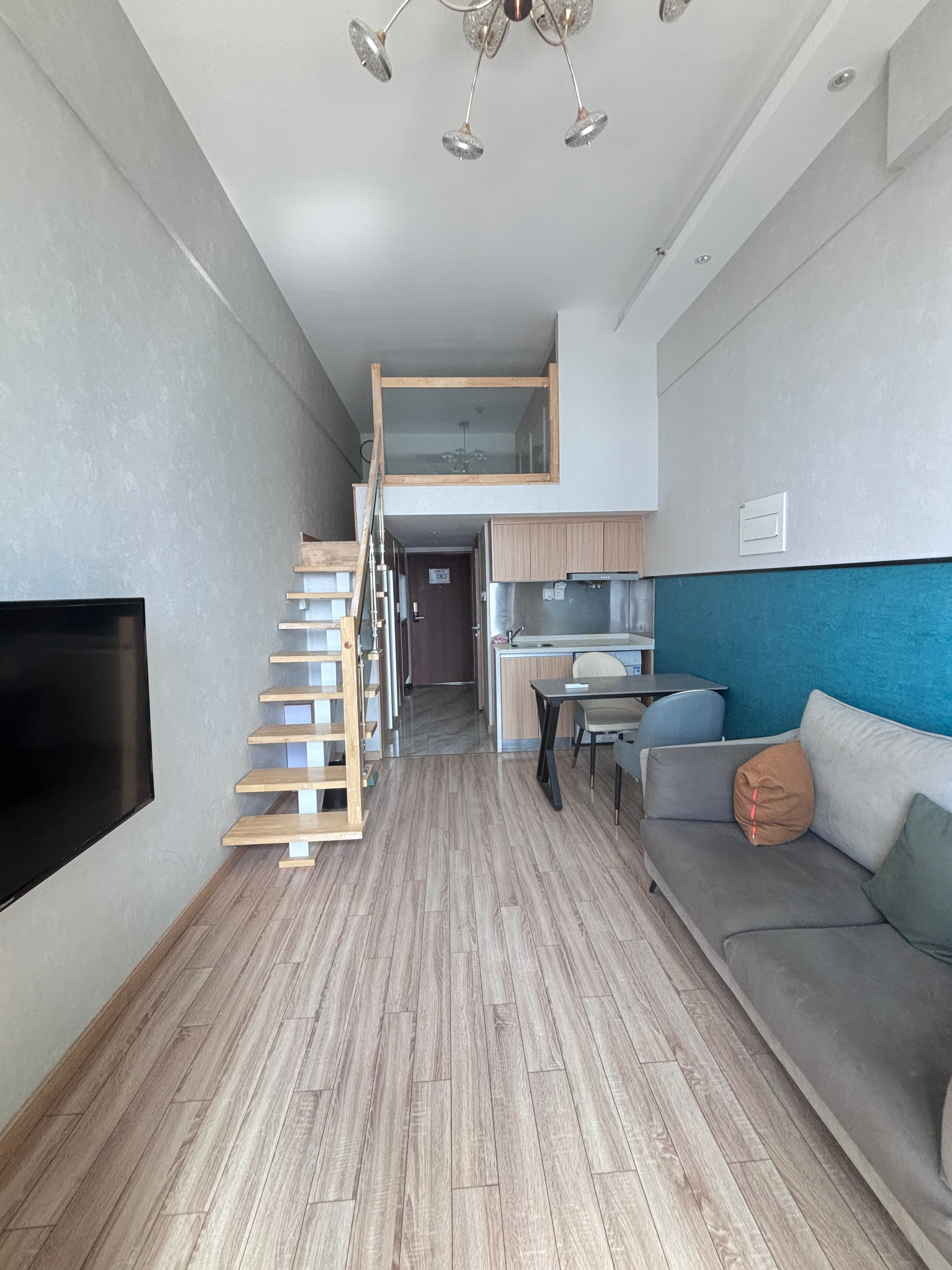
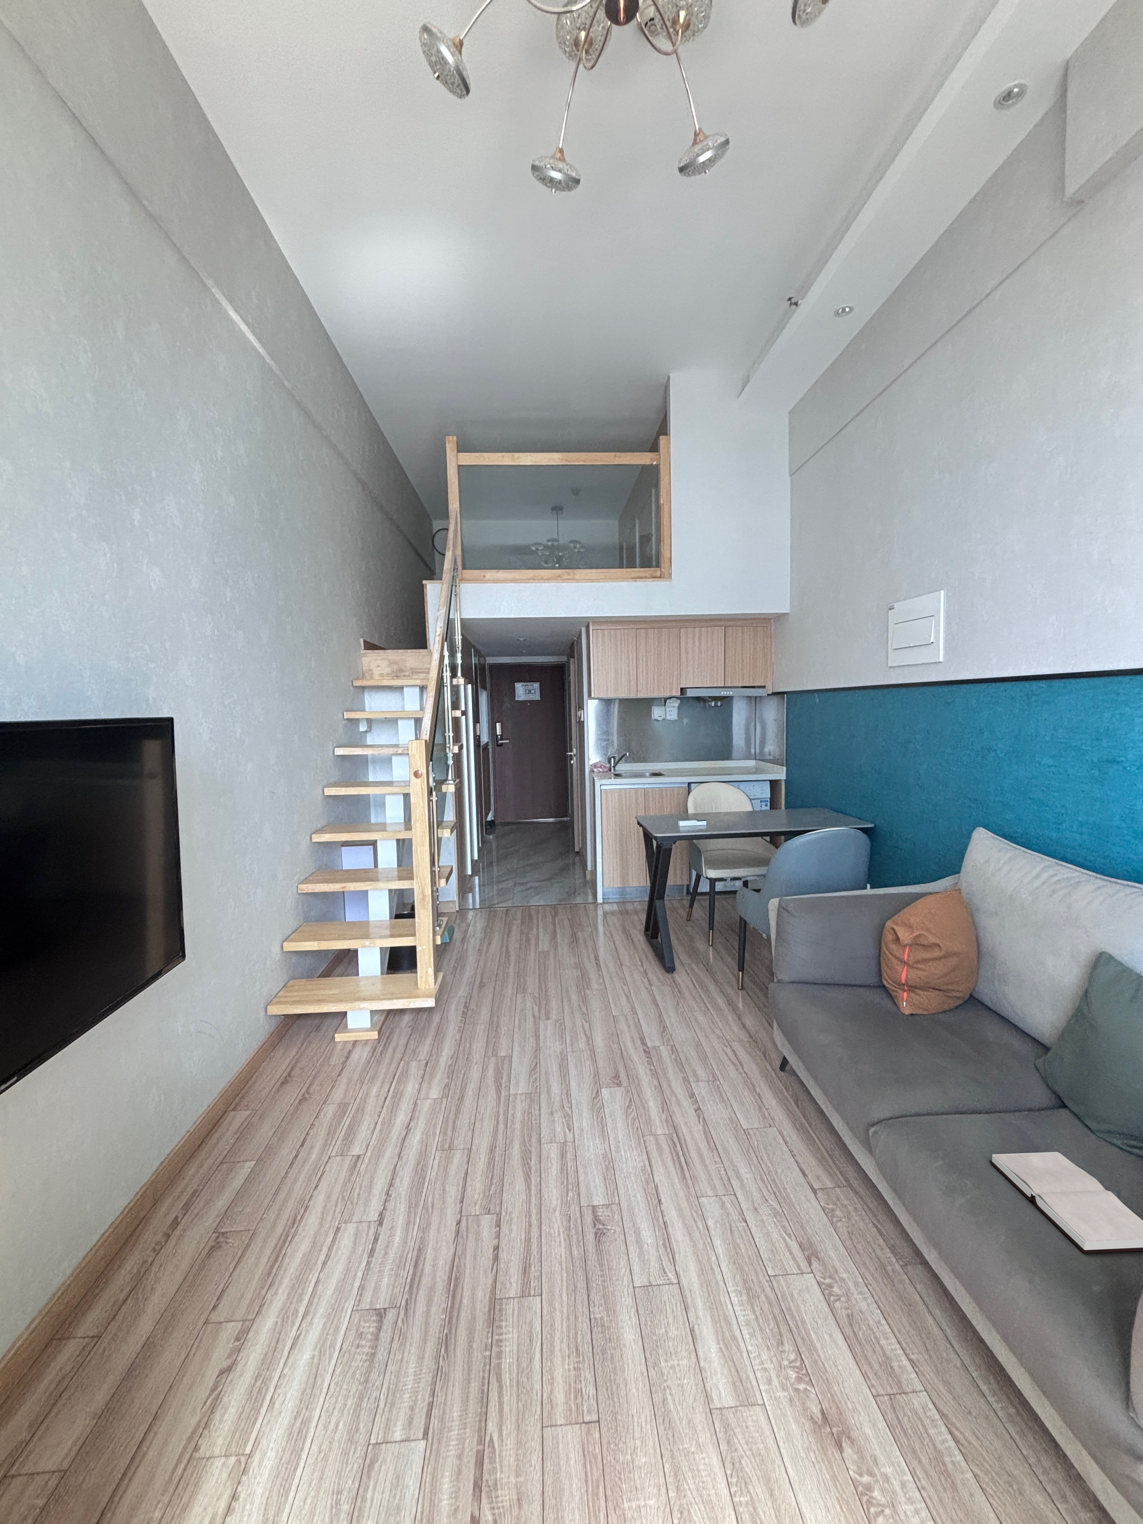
+ hardback book [989,1152,1143,1254]
